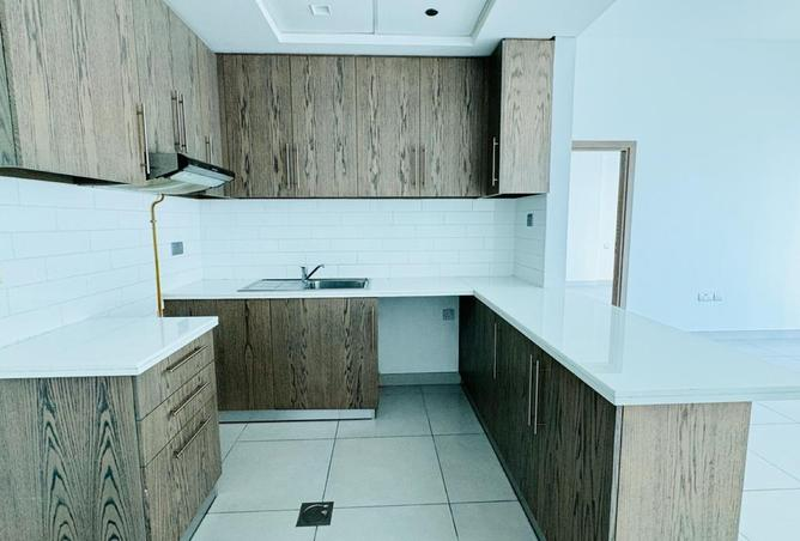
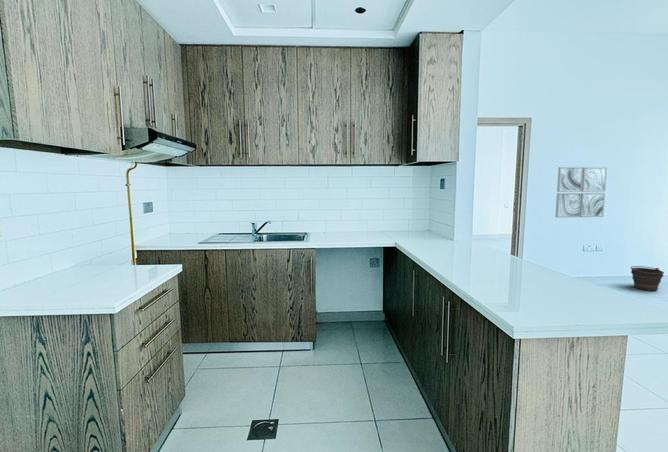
+ bucket [630,265,665,292]
+ wall art [555,166,608,218]
